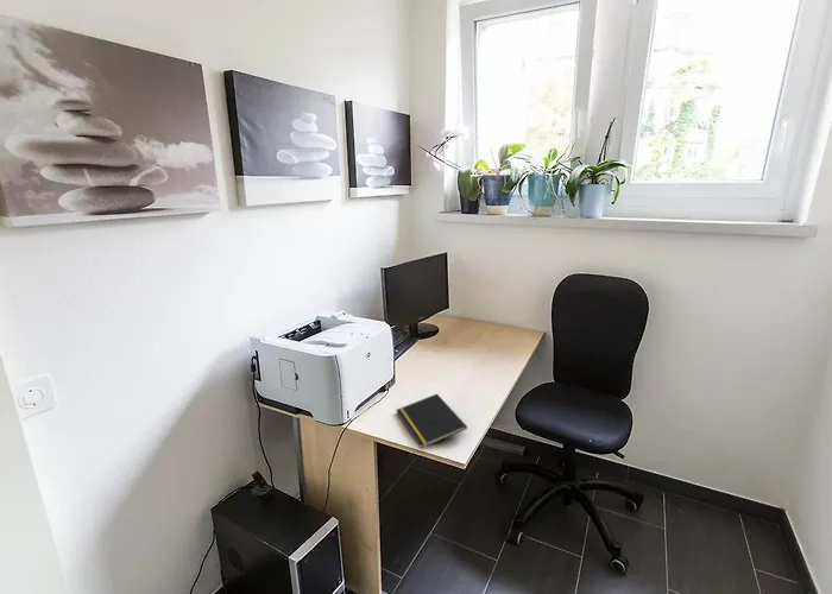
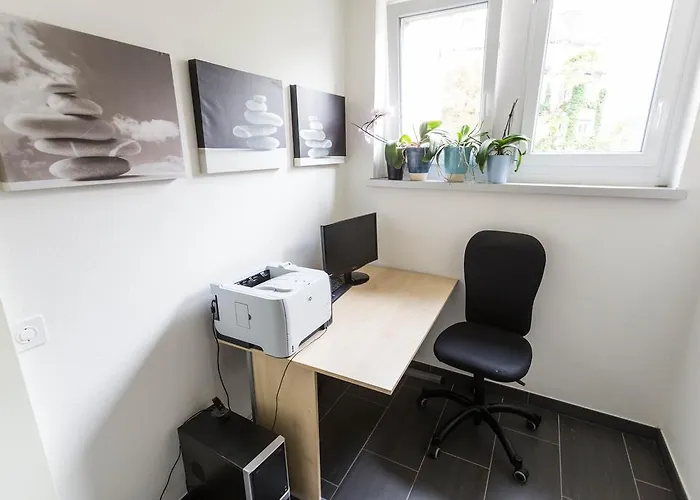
- notepad [395,392,468,450]
